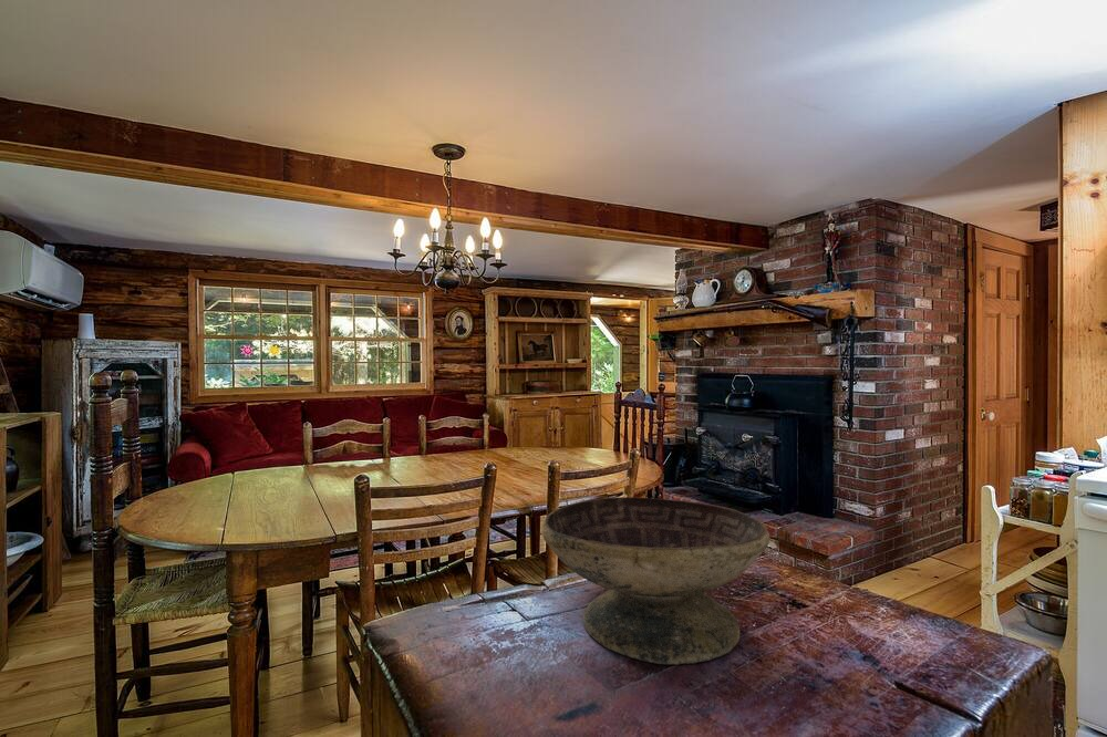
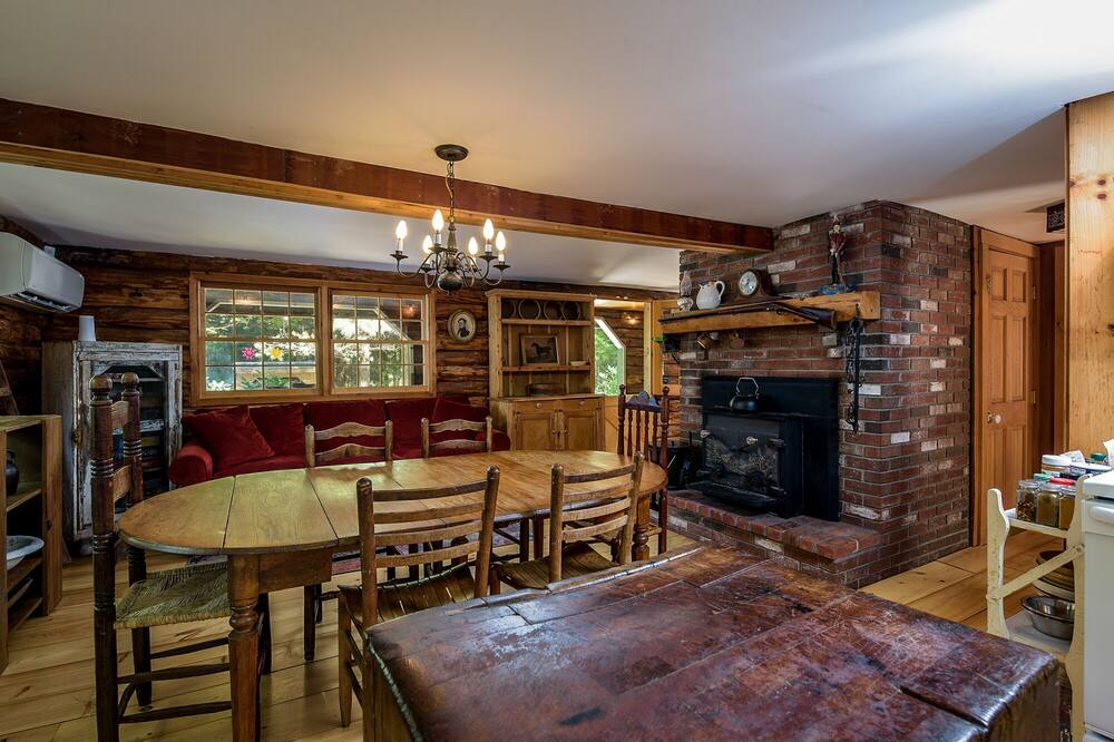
- decorative bowl [540,496,770,666]
